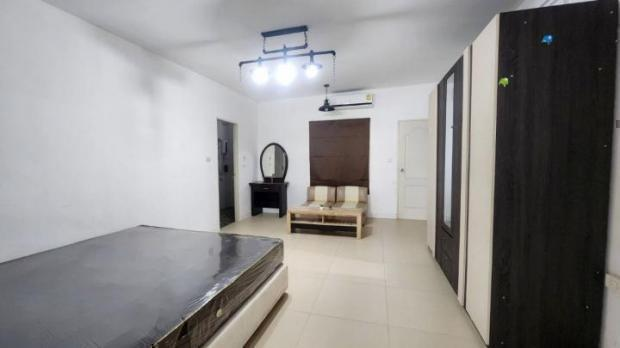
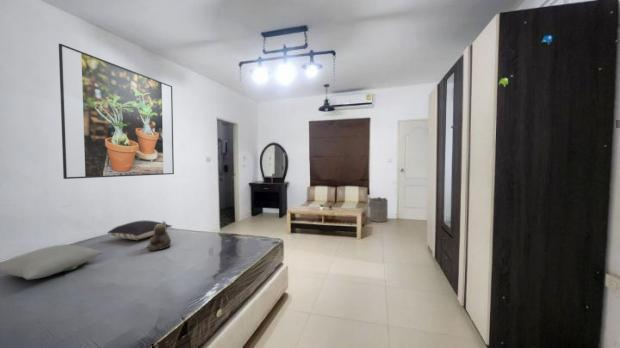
+ pillow [0,244,104,281]
+ teddy bear [146,220,172,252]
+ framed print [58,43,175,180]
+ laundry hamper [367,196,389,223]
+ pillow [106,219,173,241]
